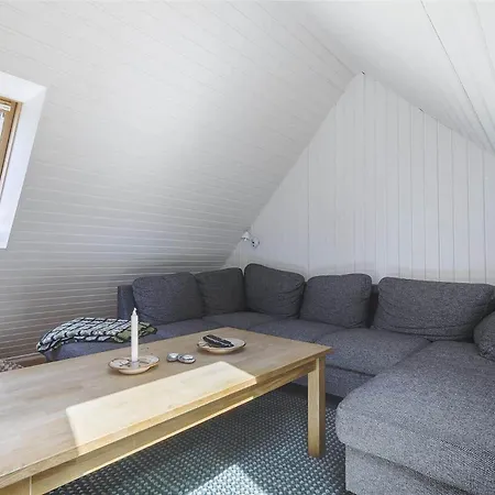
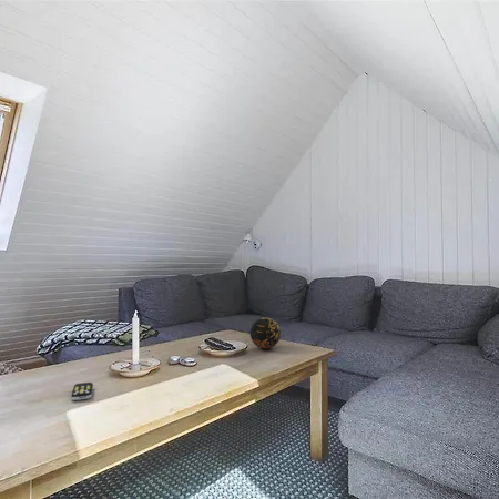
+ remote control [70,381,94,401]
+ decorative orb [249,317,282,350]
